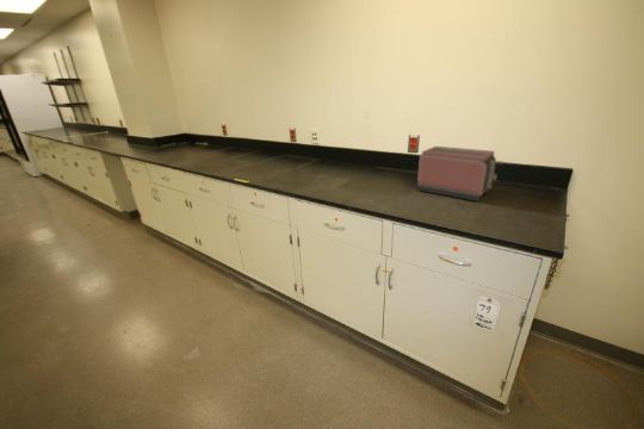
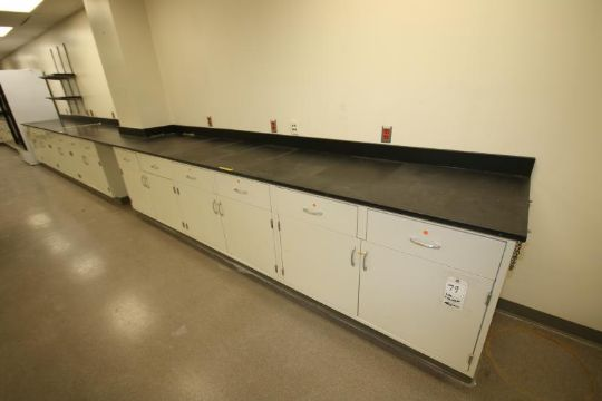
- toaster [416,145,504,203]
